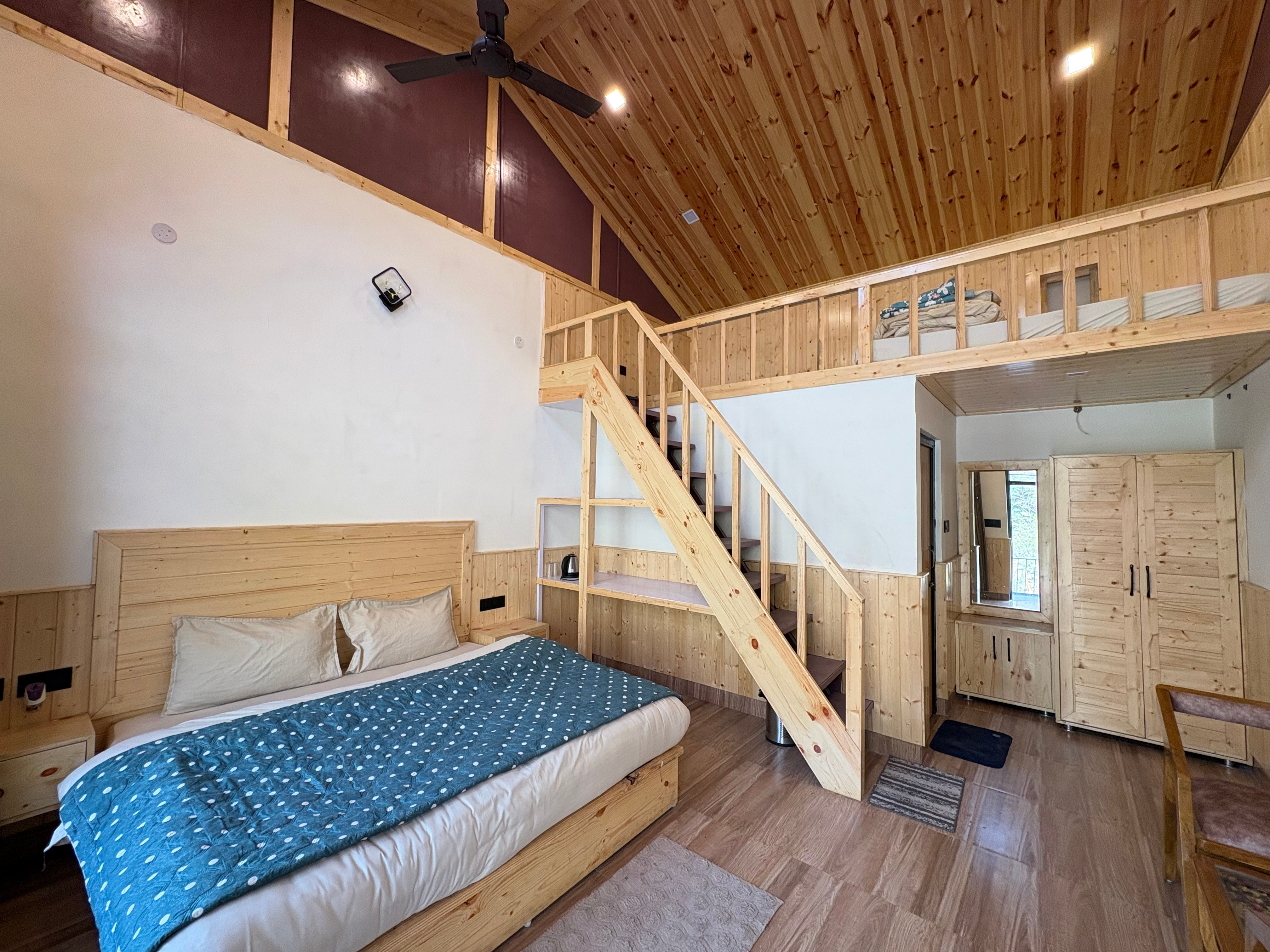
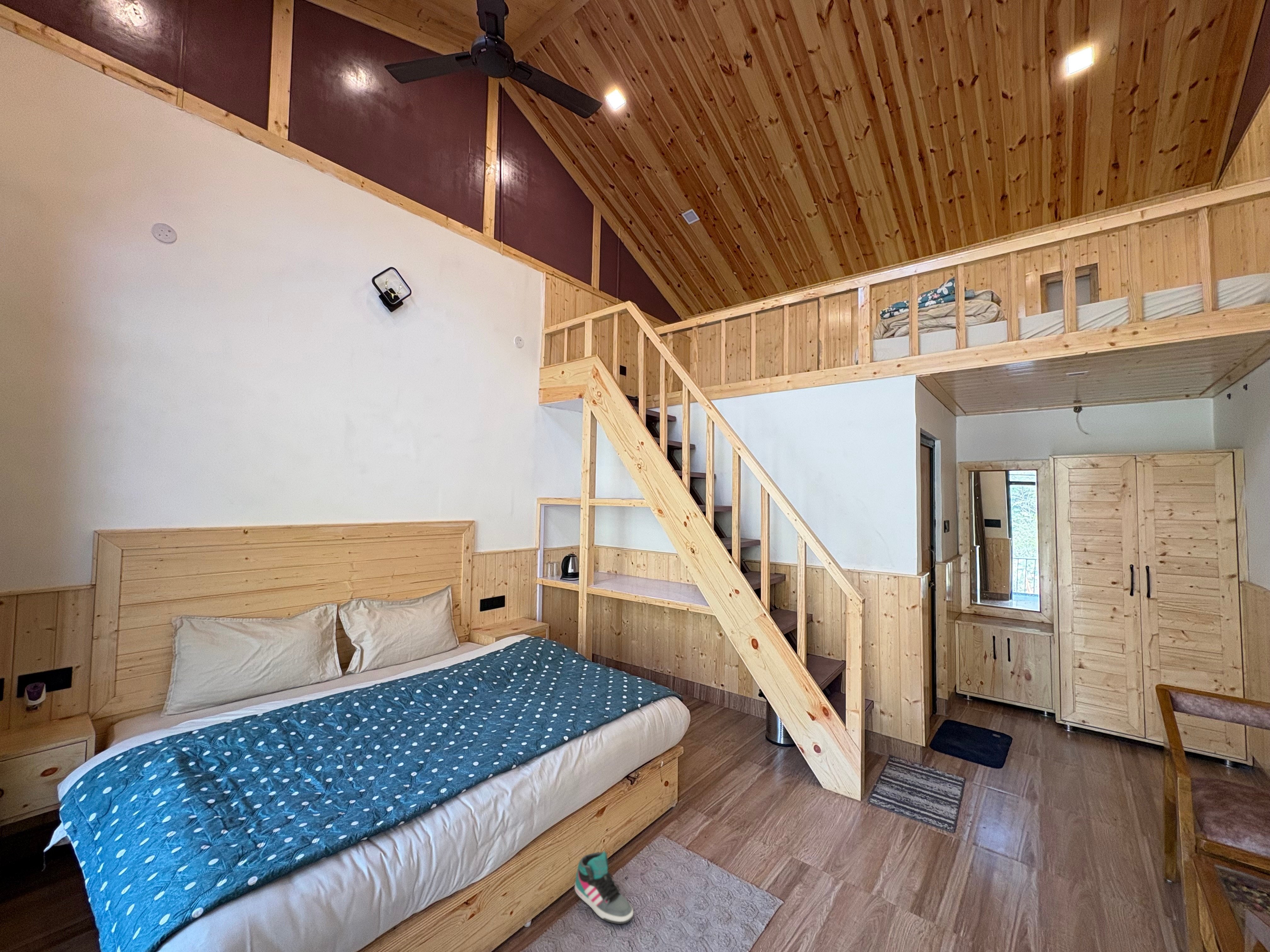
+ sneaker [575,850,633,924]
